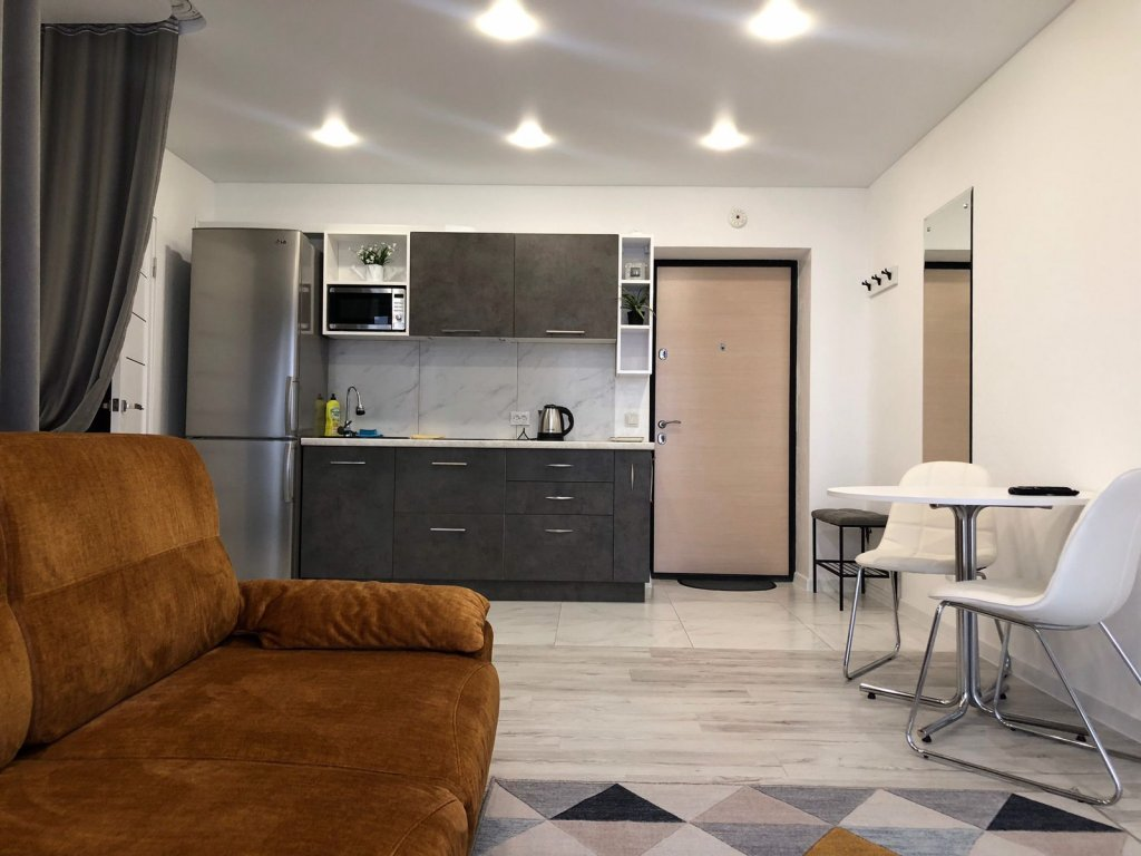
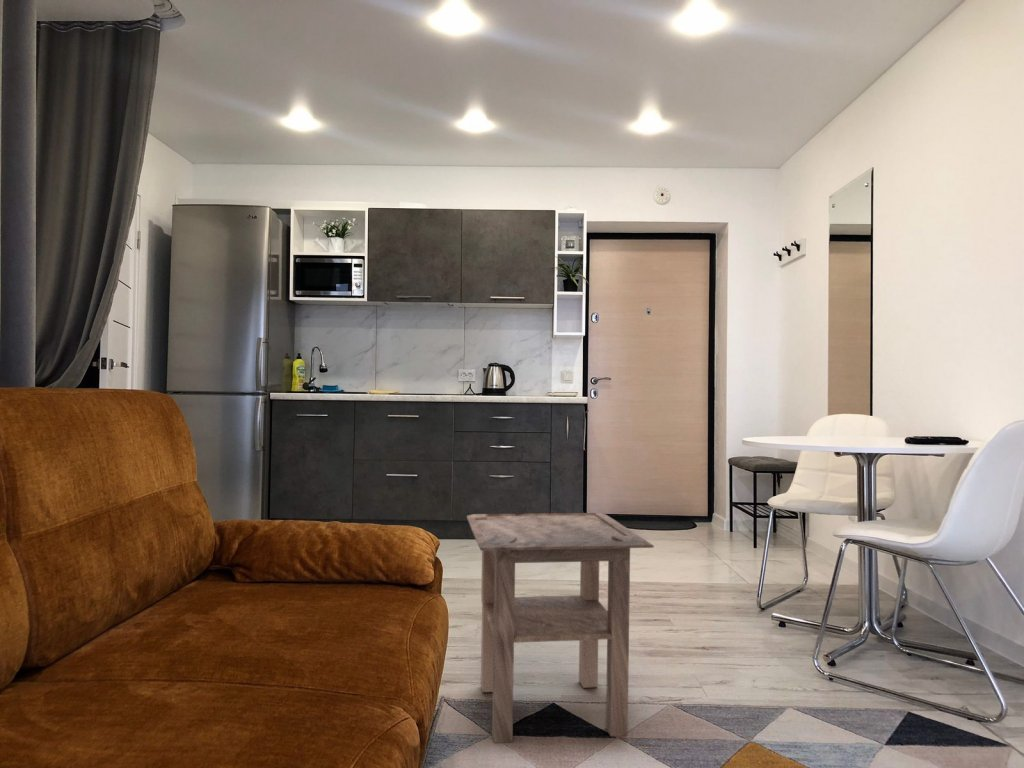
+ side table [466,512,655,744]
